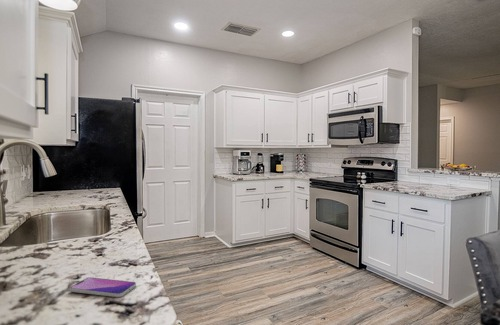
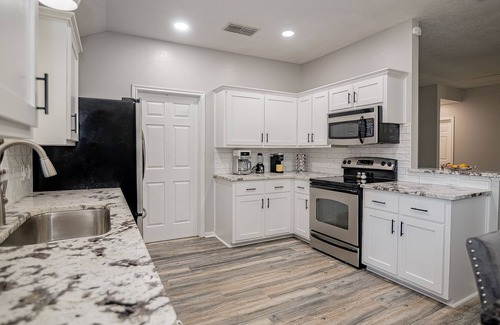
- smartphone [68,276,137,298]
